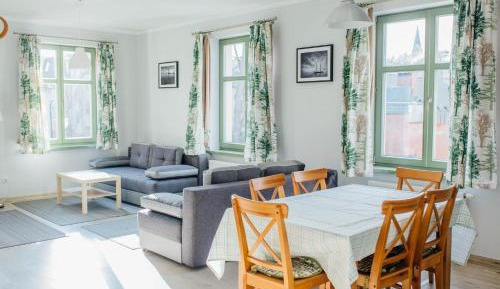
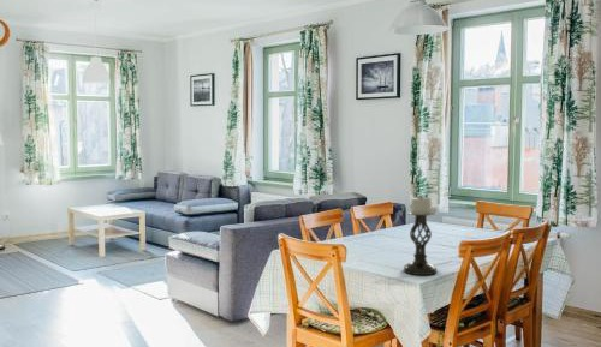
+ candle holder [403,193,439,276]
